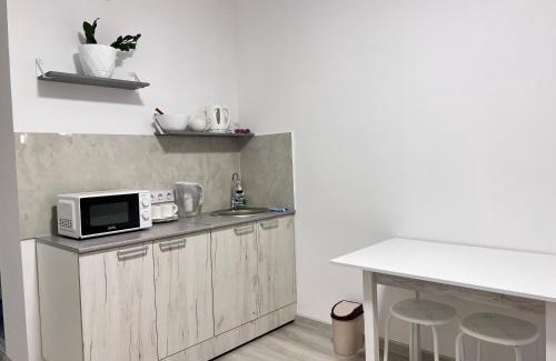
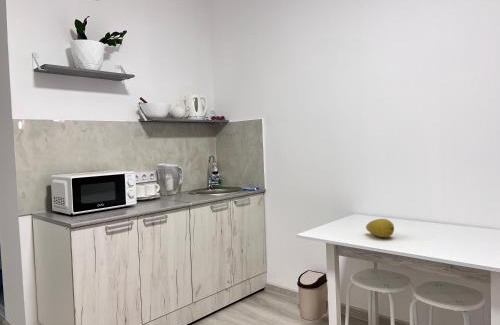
+ fruit [365,218,395,239]
